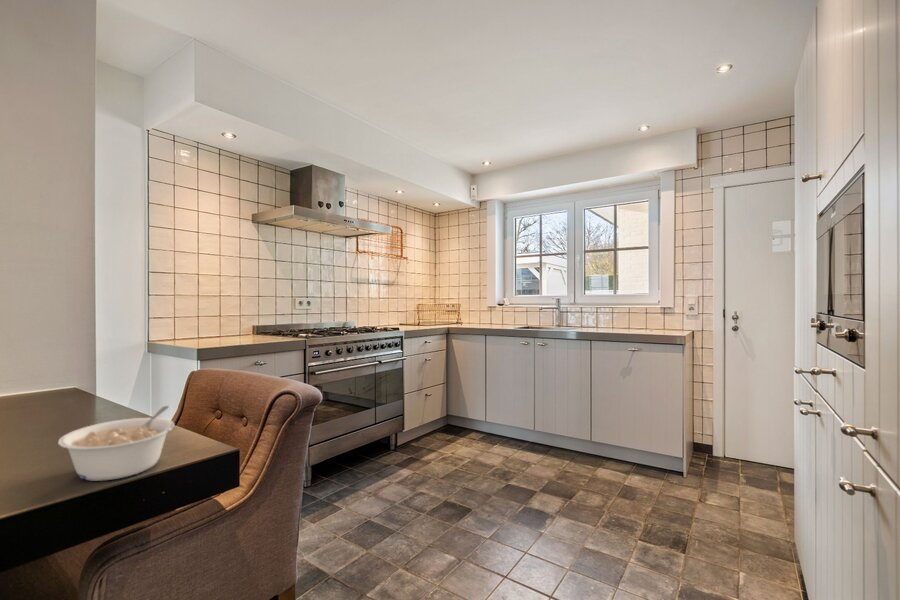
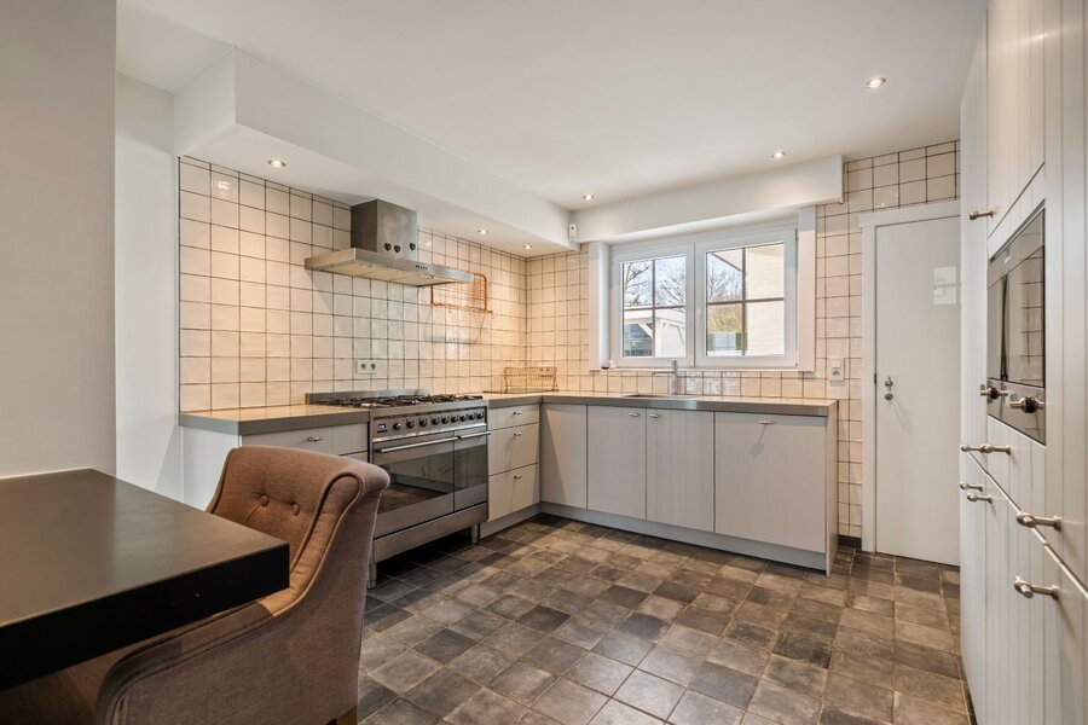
- legume [57,405,176,482]
